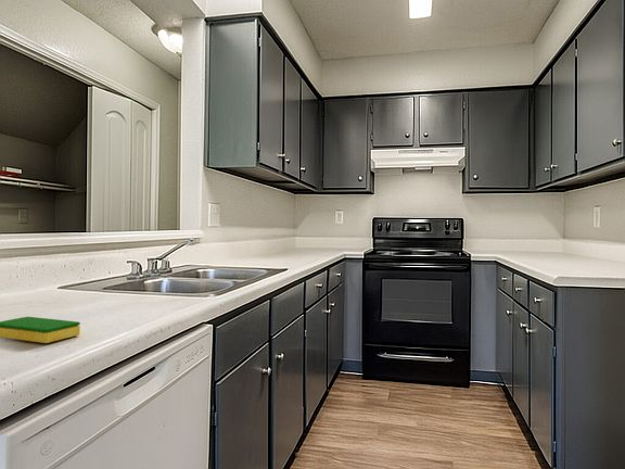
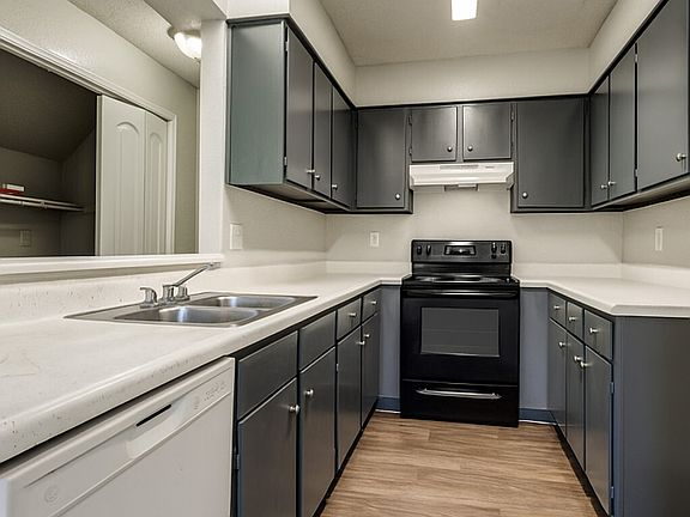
- dish sponge [0,316,81,344]
